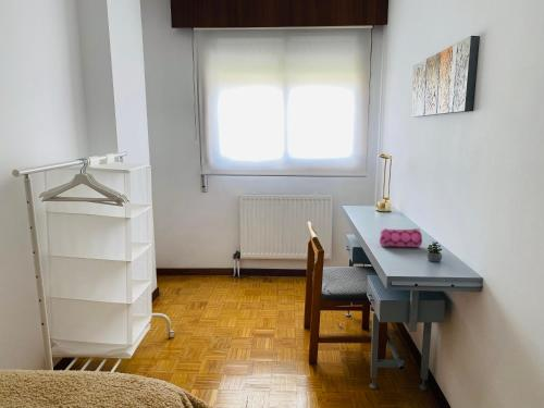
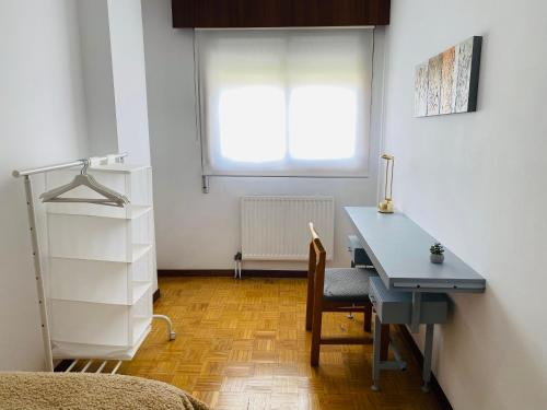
- pencil case [379,227,423,248]
